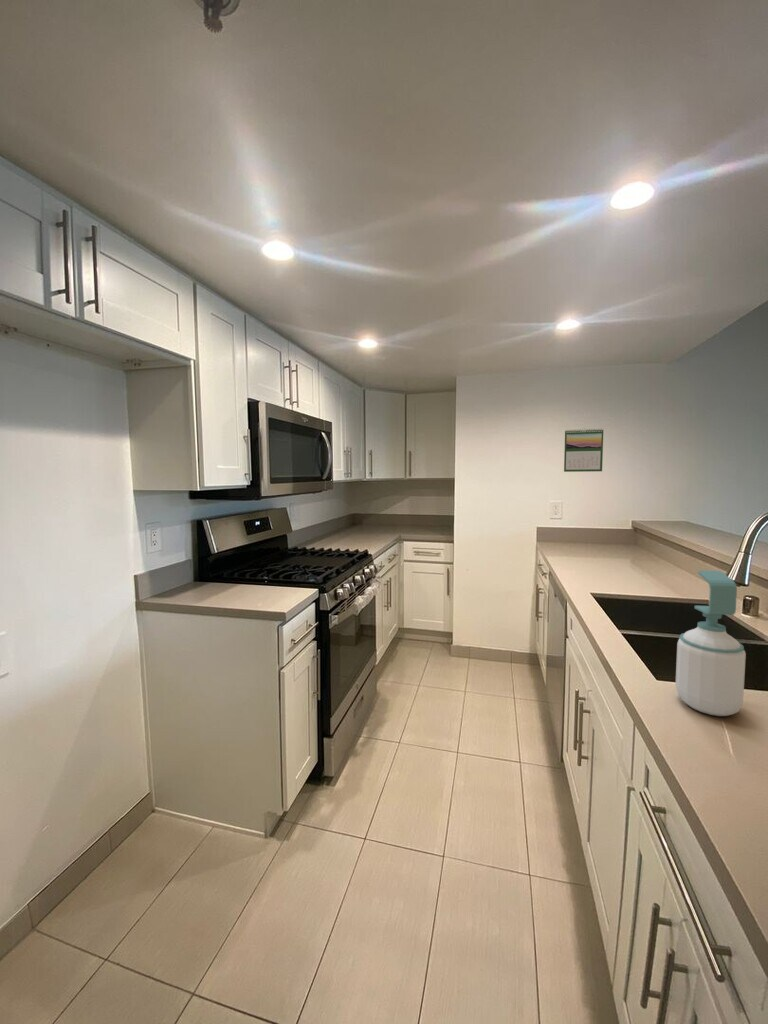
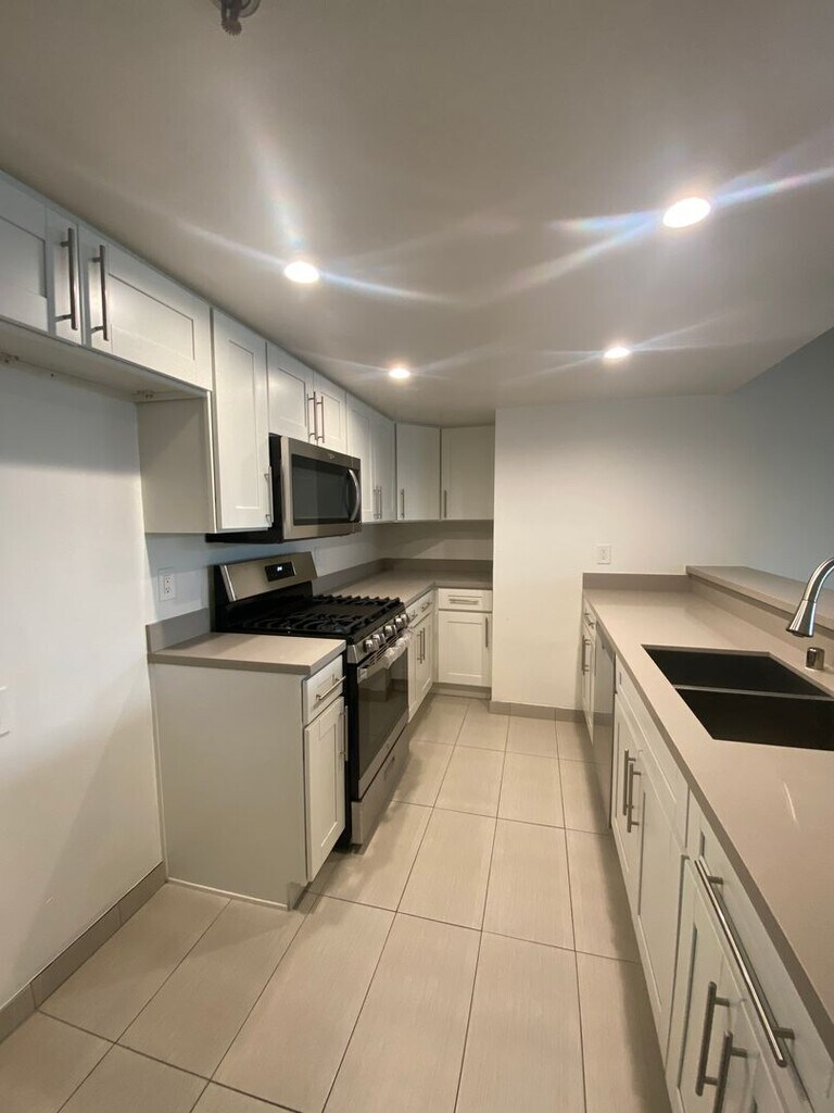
- calendar [563,428,604,473]
- soap bottle [675,569,747,717]
